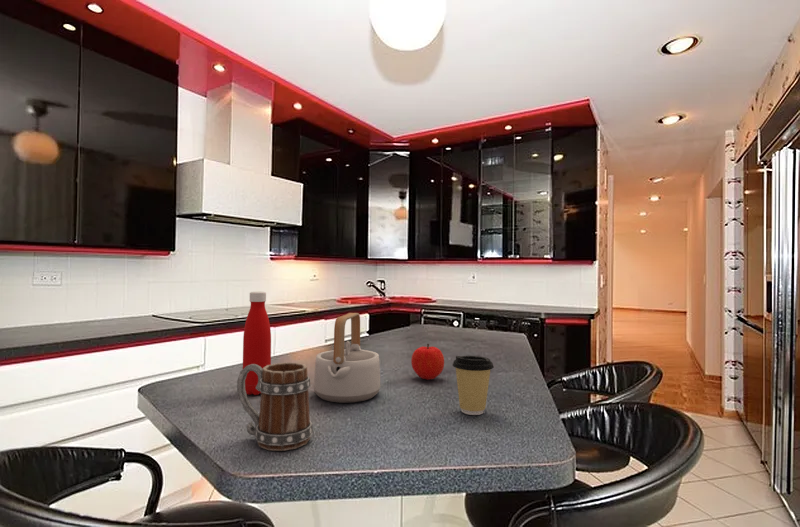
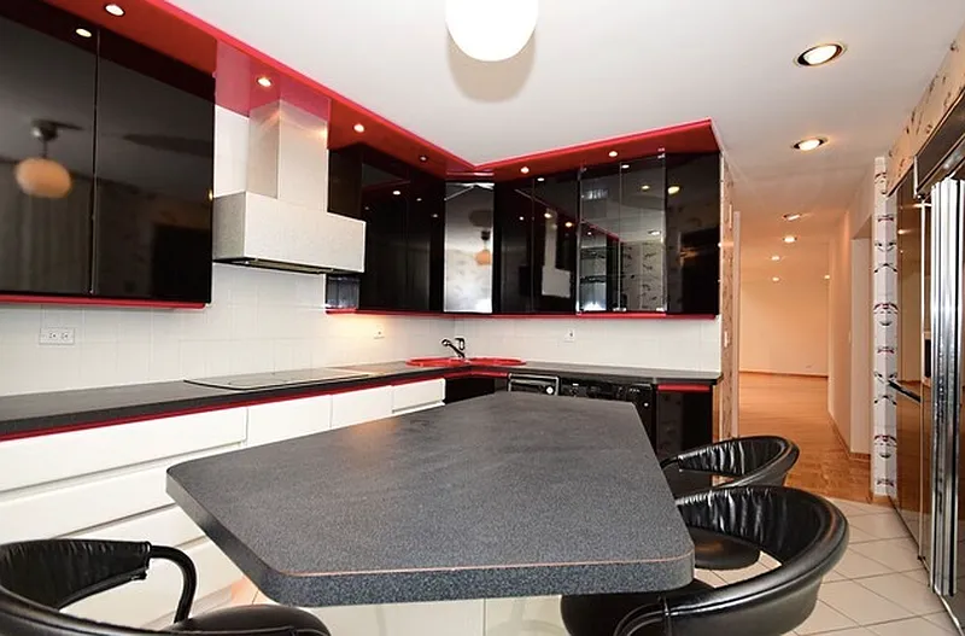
- mug [236,362,314,452]
- fruit [410,343,445,381]
- coffee cup [452,355,495,416]
- bottle [242,291,272,396]
- teapot [313,312,381,404]
